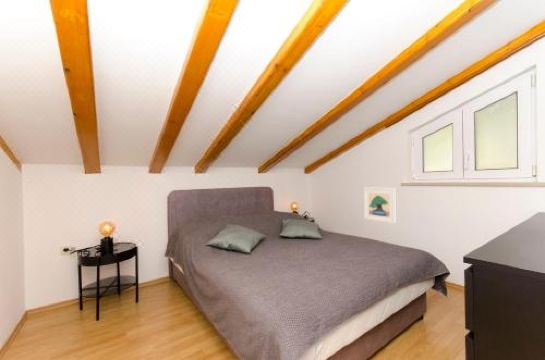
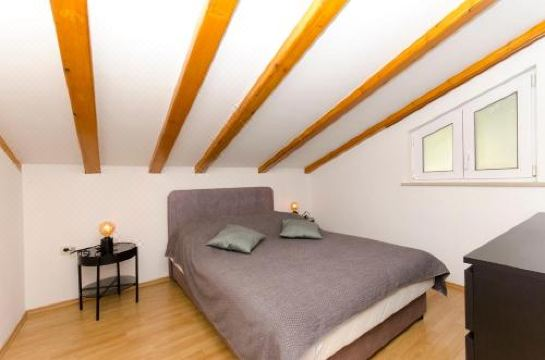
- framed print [363,186,397,224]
